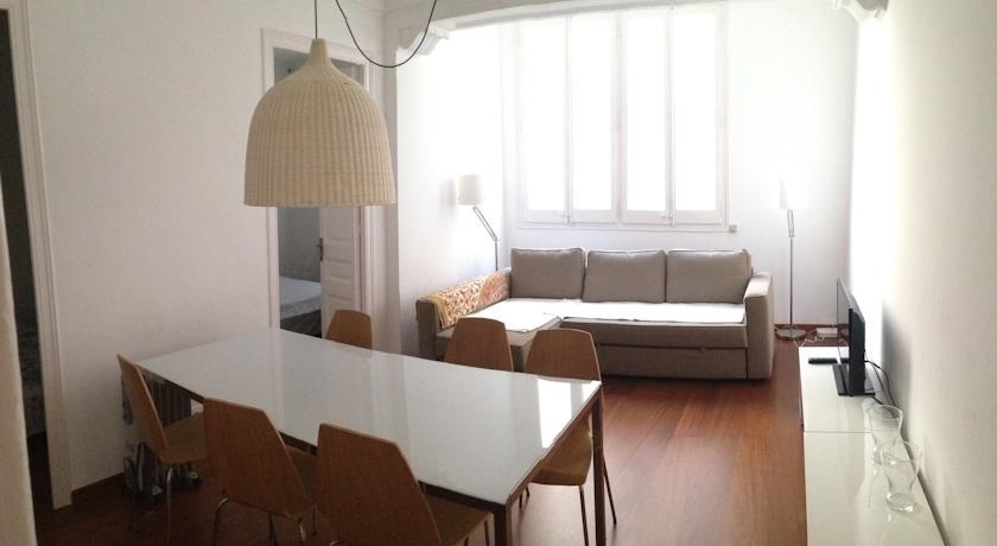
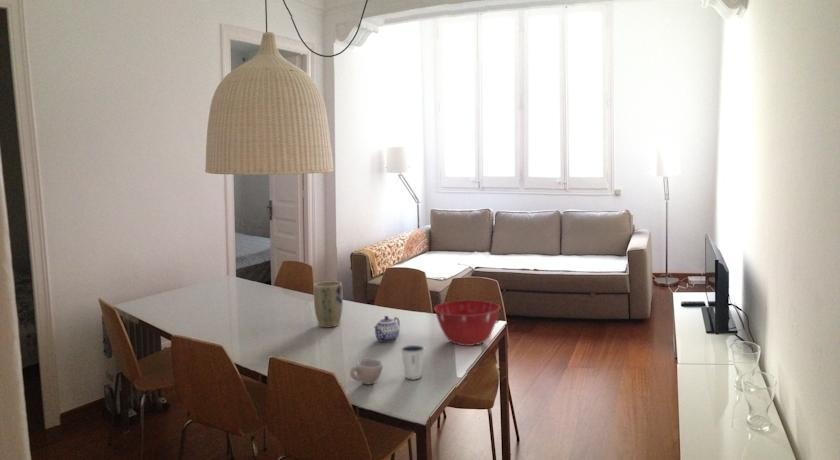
+ cup [349,358,384,385]
+ teapot [373,315,401,343]
+ mixing bowl [433,299,501,347]
+ plant pot [313,280,344,328]
+ dixie cup [400,344,425,380]
